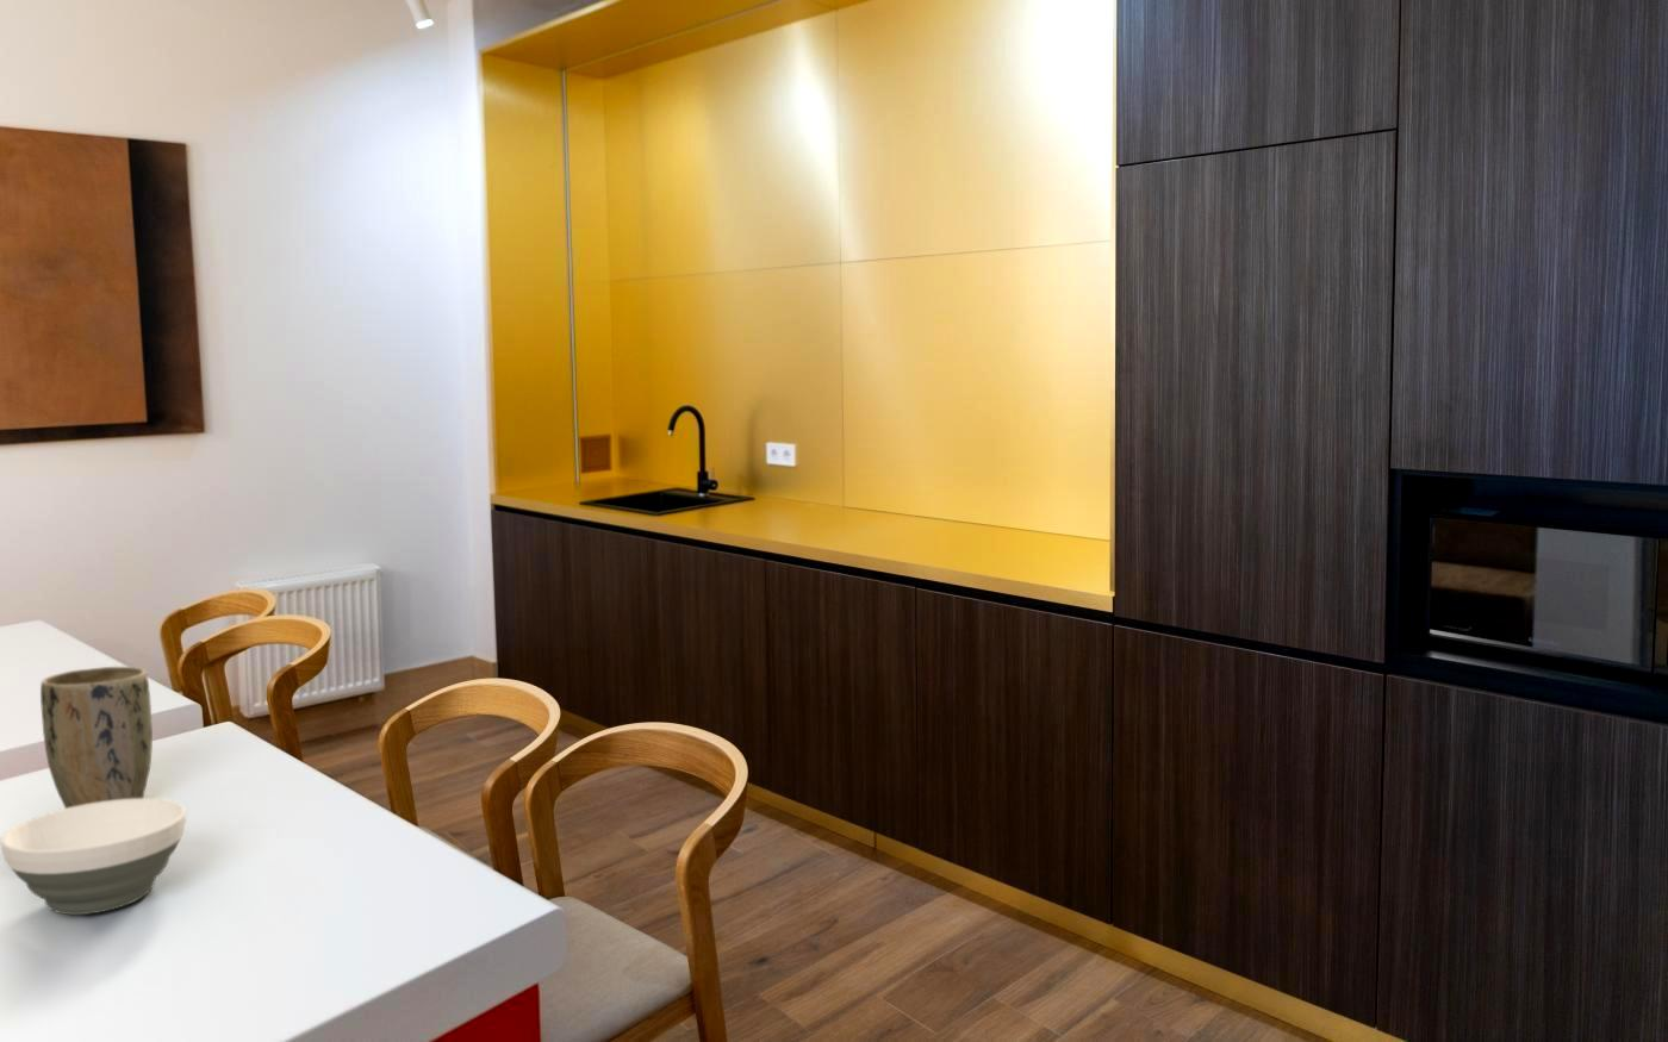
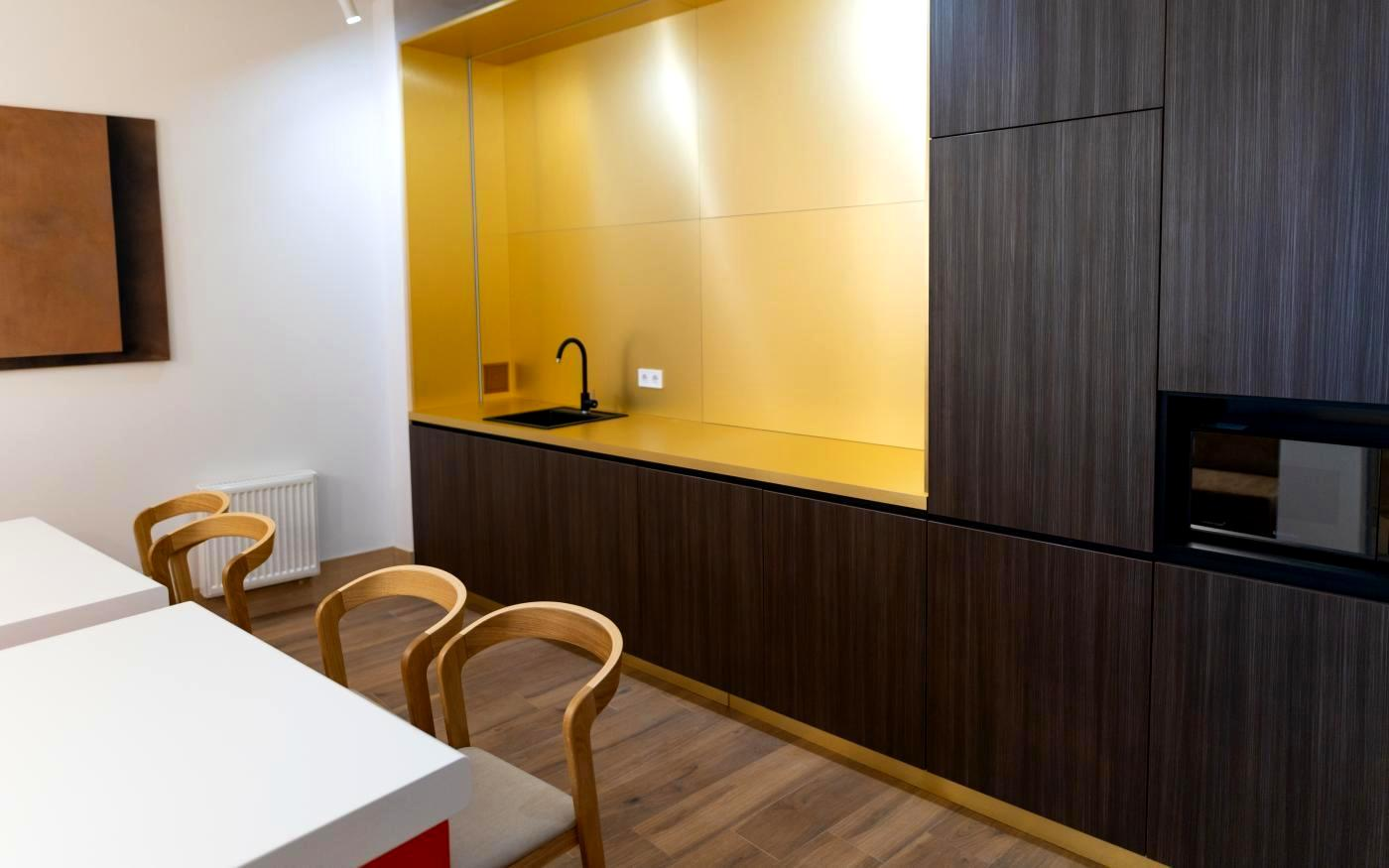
- plant pot [40,666,154,809]
- bowl [0,798,187,916]
